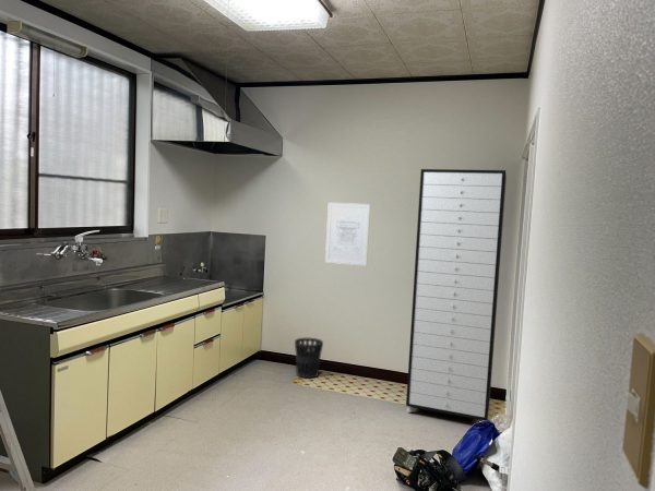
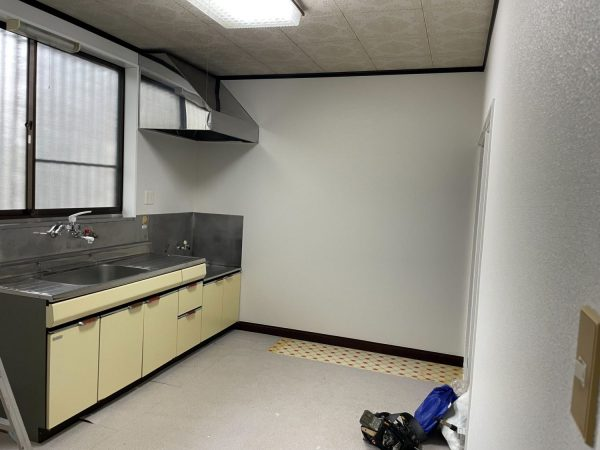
- wall art [324,202,371,267]
- wastebasket [294,337,324,380]
- storage cabinet [405,168,508,421]
